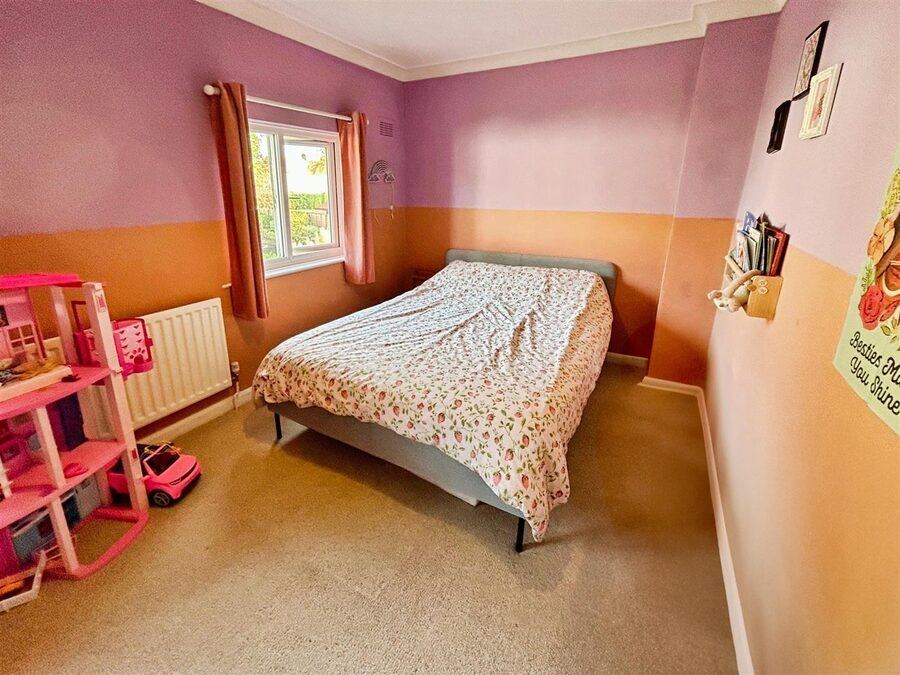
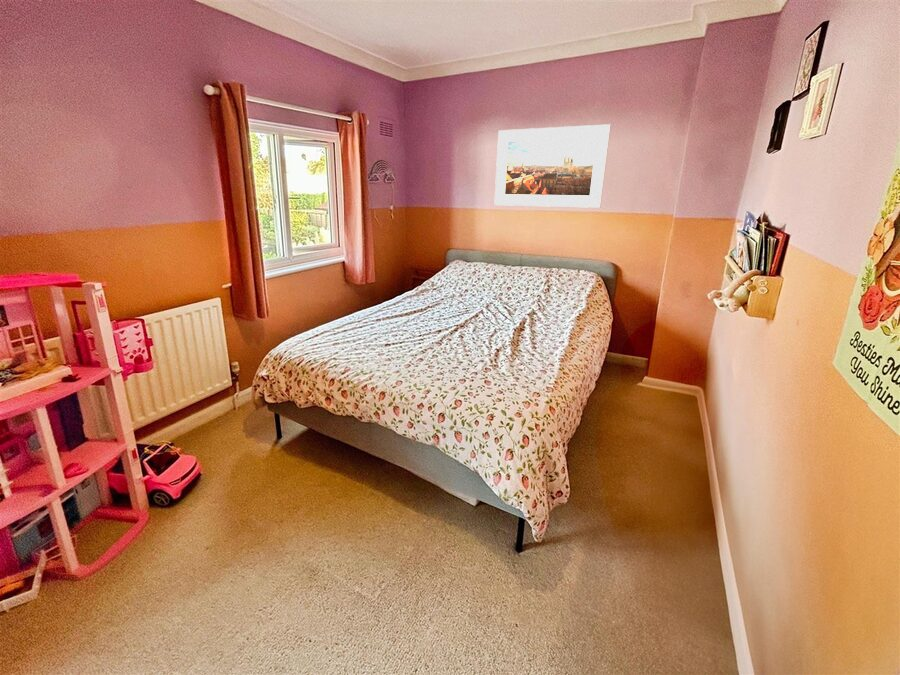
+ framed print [493,123,612,209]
